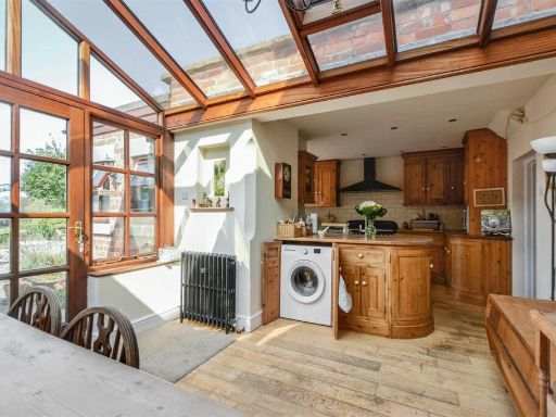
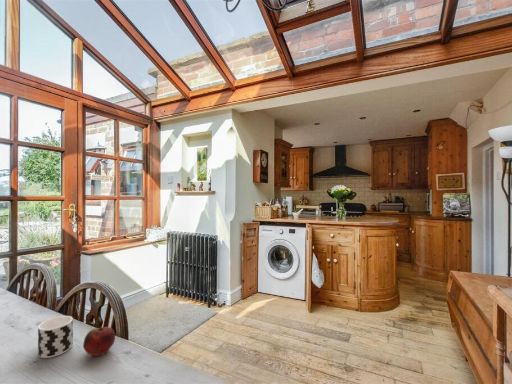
+ cup [37,315,74,359]
+ fruit [82,325,116,357]
